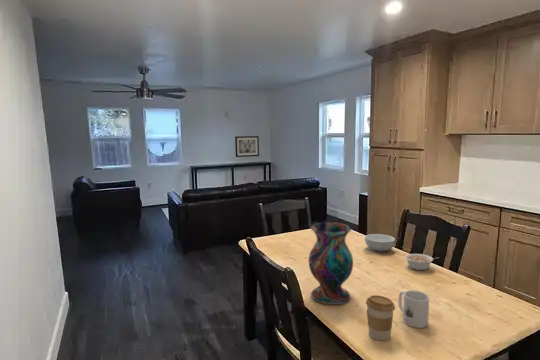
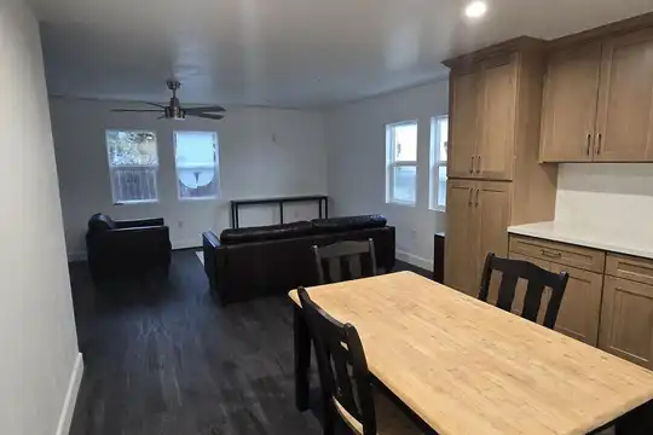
- coffee cup [365,294,396,341]
- mug [398,289,430,329]
- legume [404,253,440,271]
- vase [308,221,354,306]
- cereal bowl [364,233,396,252]
- wall art [234,135,260,158]
